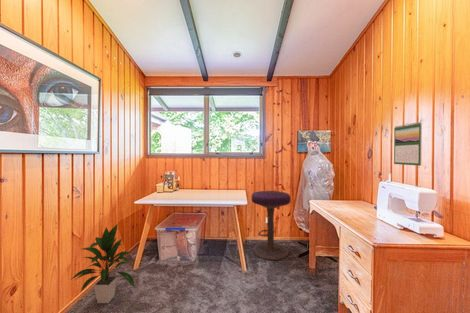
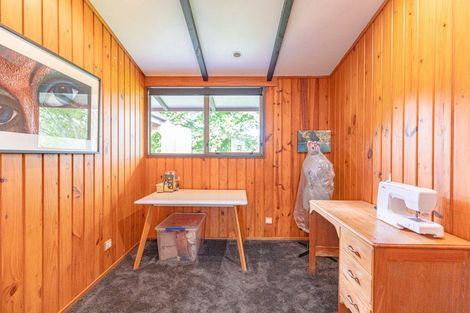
- indoor plant [69,222,136,304]
- stool [251,190,292,261]
- calendar [393,121,423,167]
